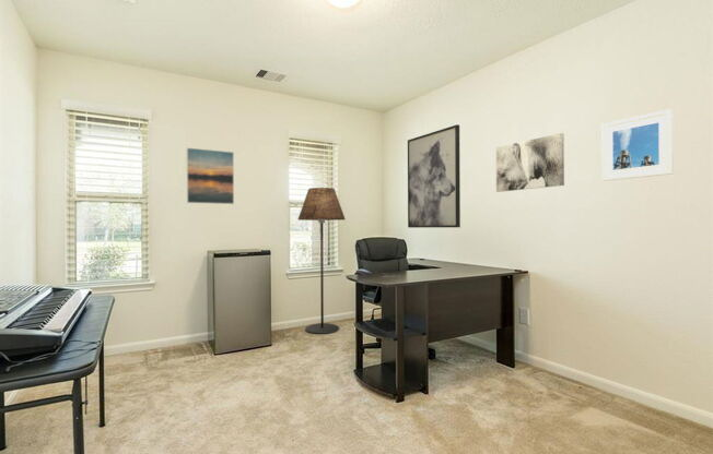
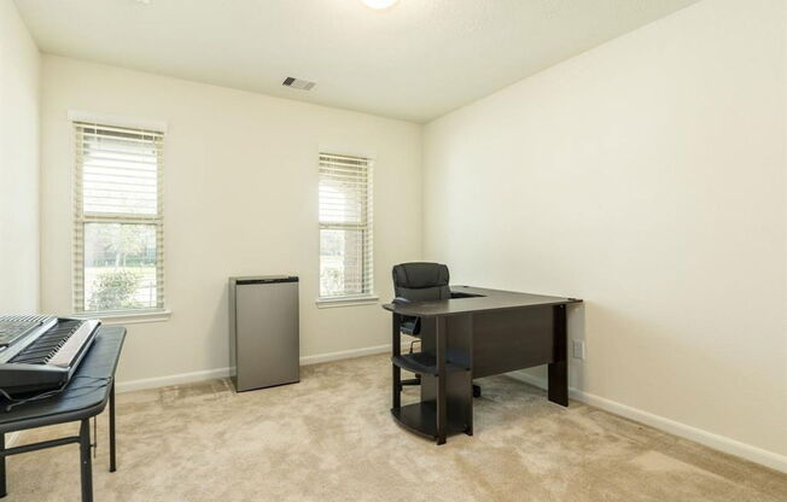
- wall art [407,123,461,229]
- floor lamp [297,187,347,335]
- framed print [186,146,235,205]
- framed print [601,108,675,182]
- wall art [495,132,565,193]
